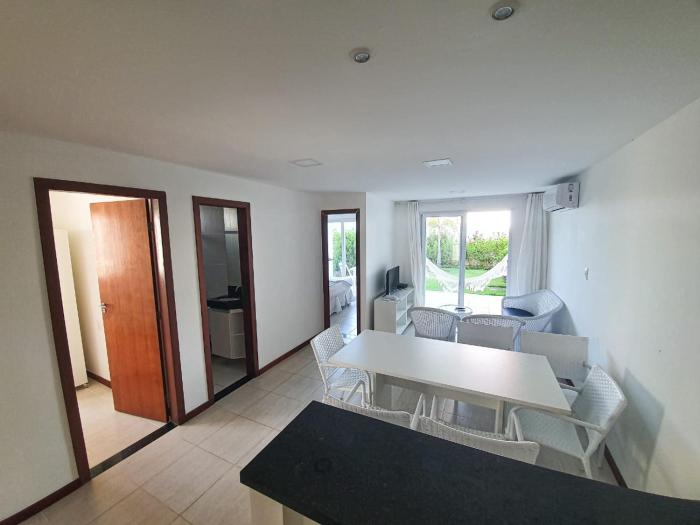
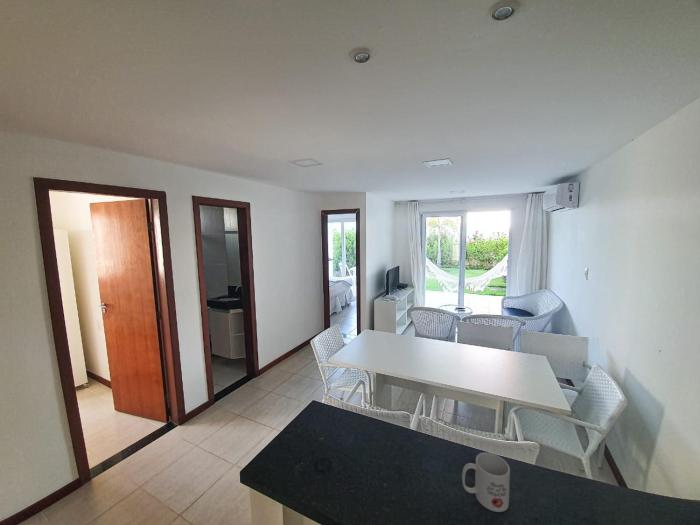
+ mug [461,452,511,513]
